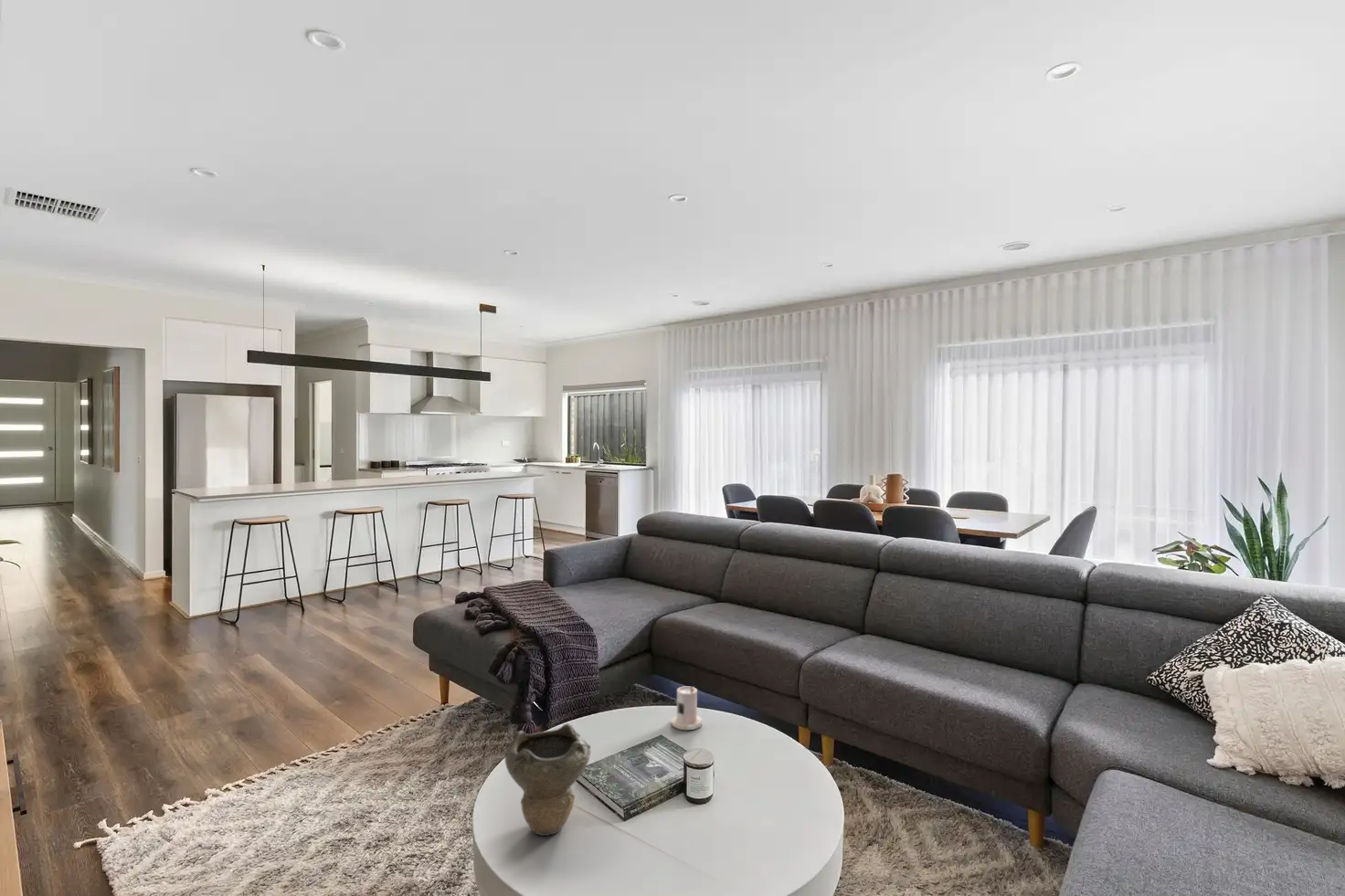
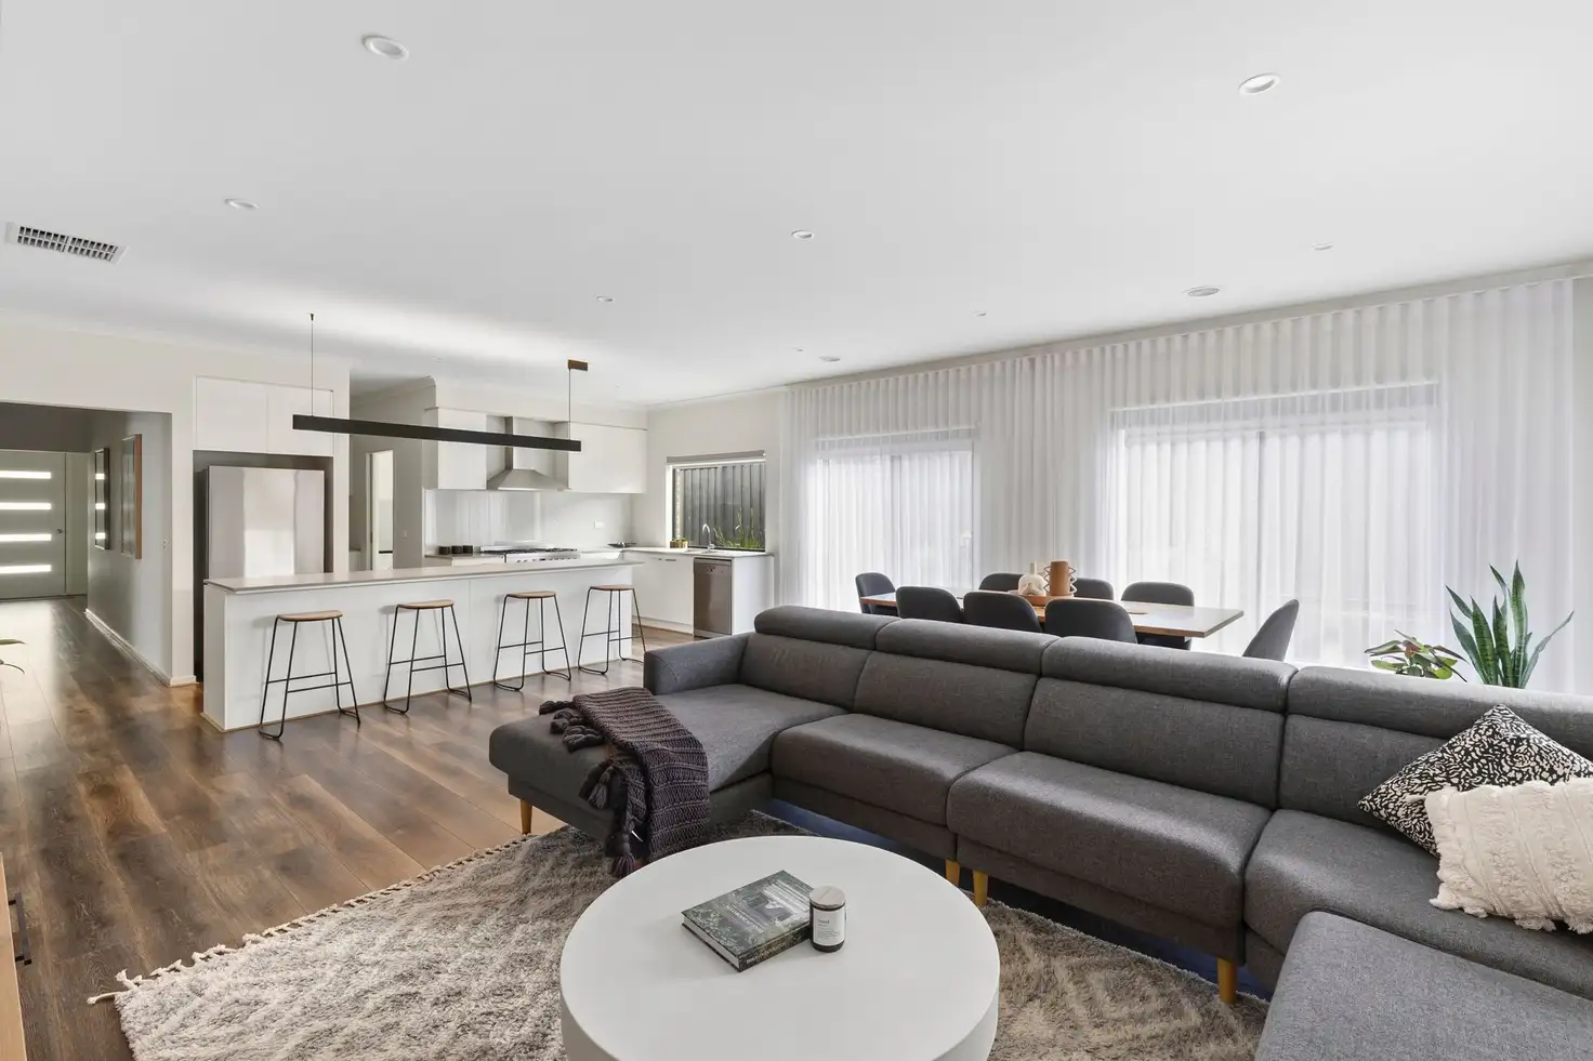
- candle [671,686,703,731]
- decorative bowl [504,722,591,837]
